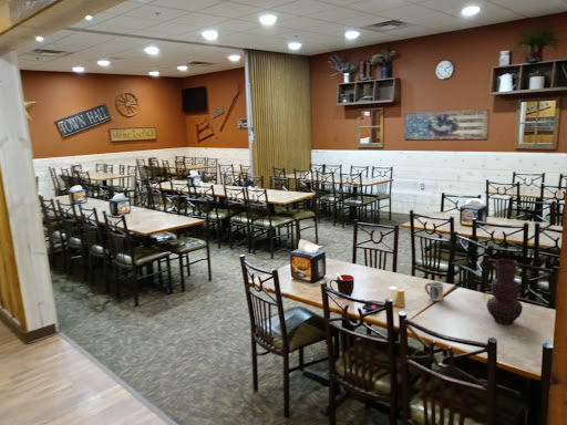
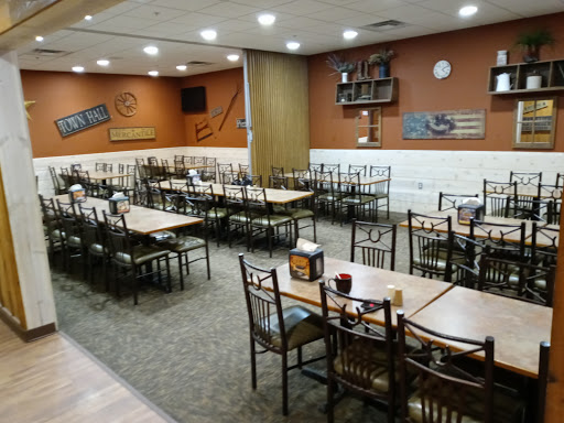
- vase [485,258,524,325]
- cup [424,281,444,302]
